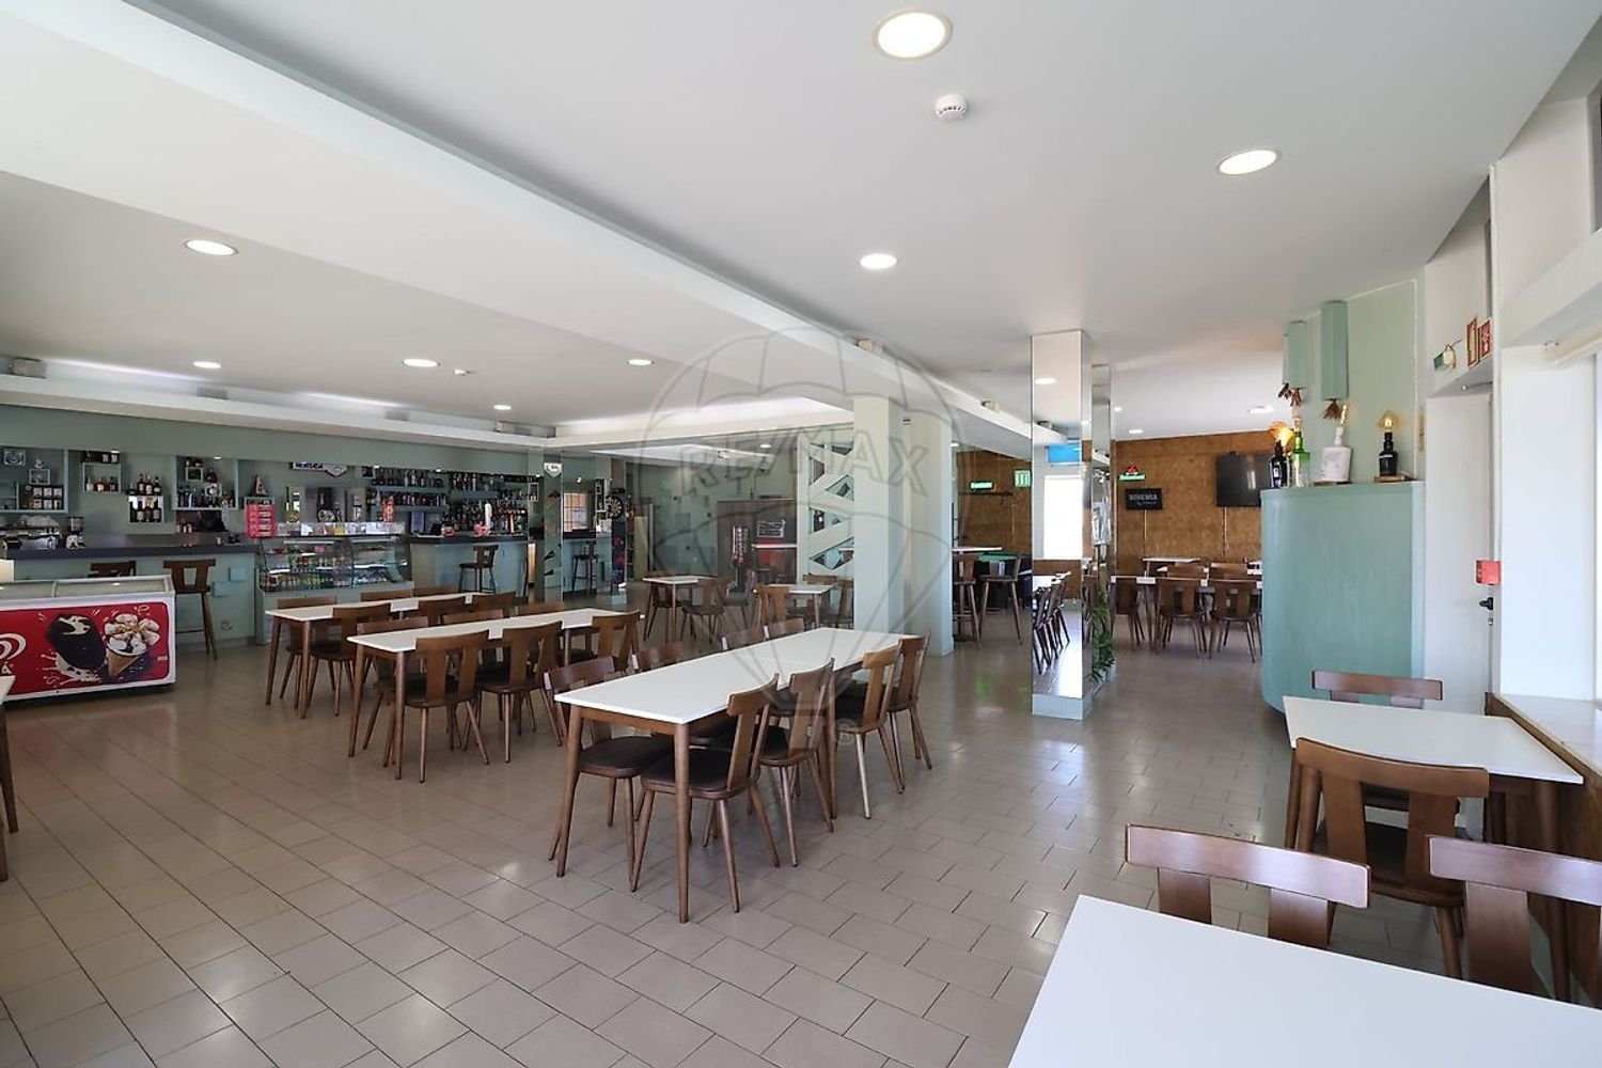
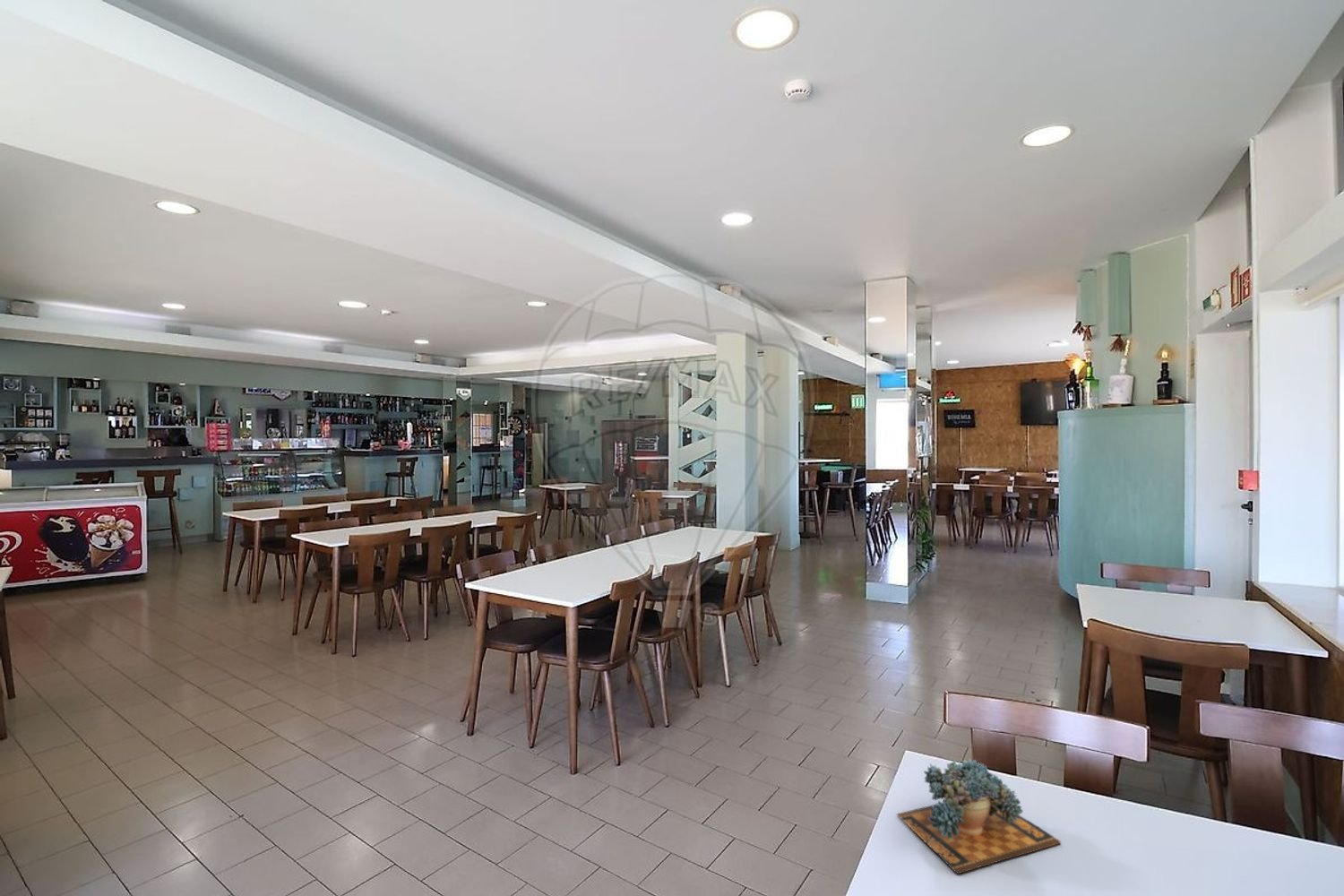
+ succulent plant [896,758,1062,874]
